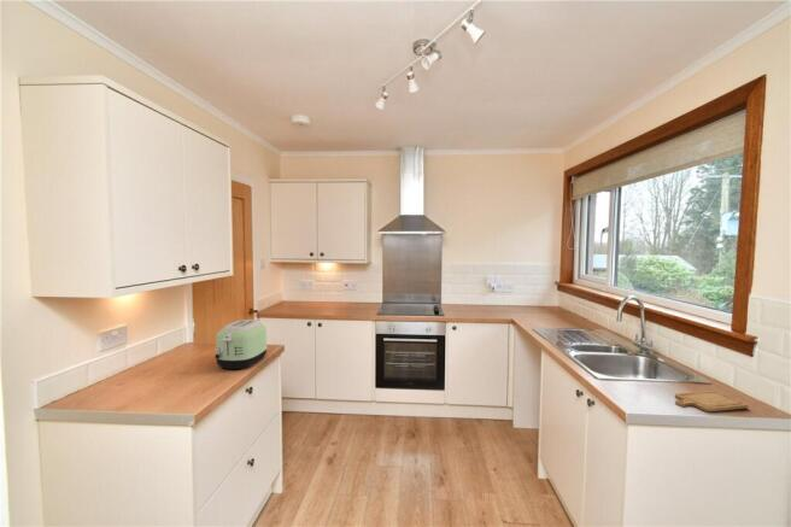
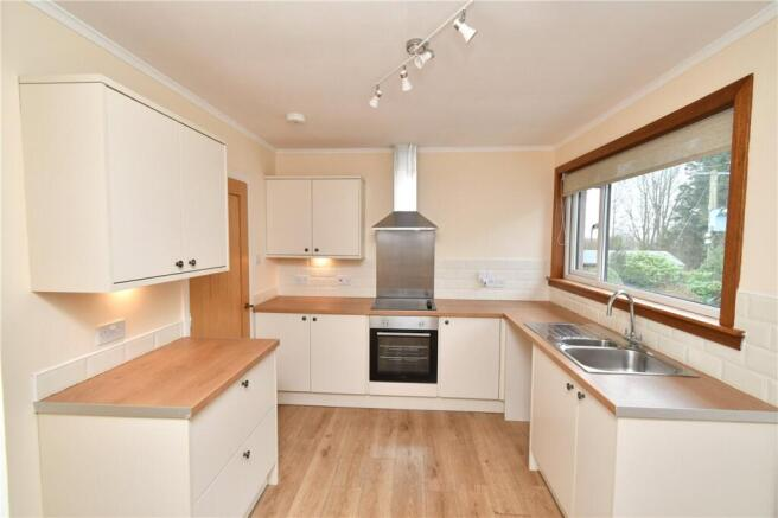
- chopping board [674,390,749,412]
- toaster [213,318,269,370]
